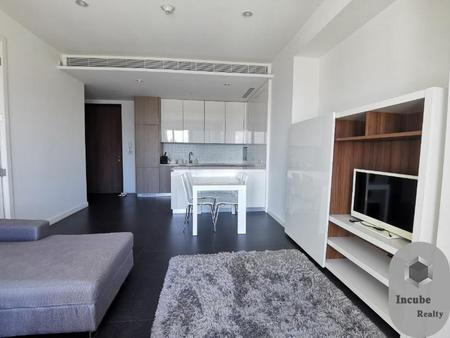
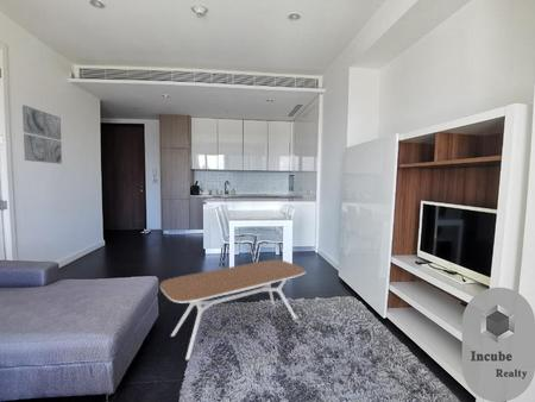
+ wall art [21,103,63,165]
+ coffee table [159,258,307,362]
